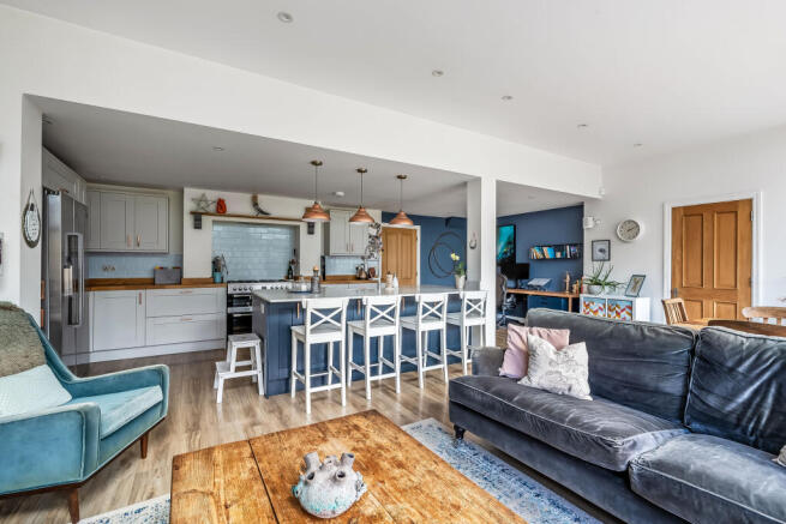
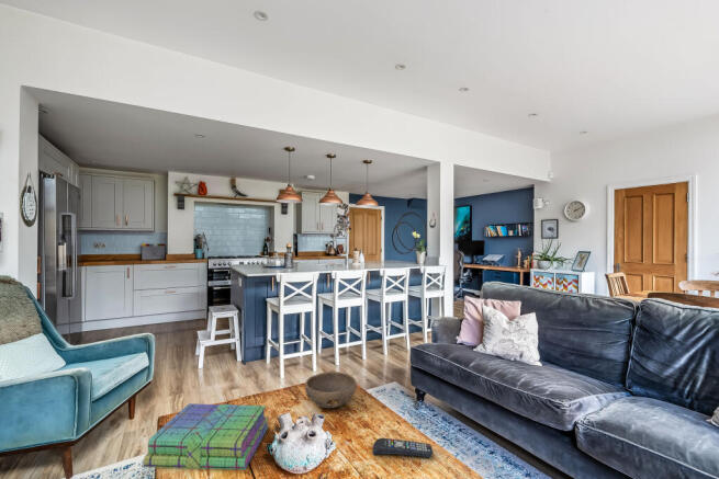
+ remote control [372,437,434,458]
+ bowl [304,370,358,409]
+ stack of books [143,402,270,471]
